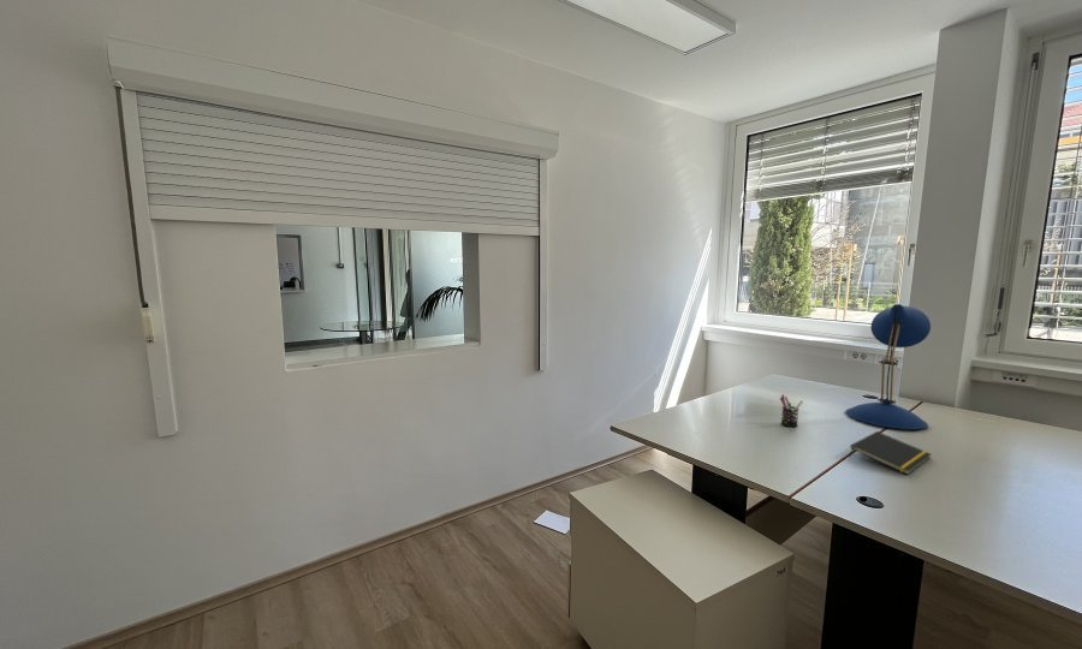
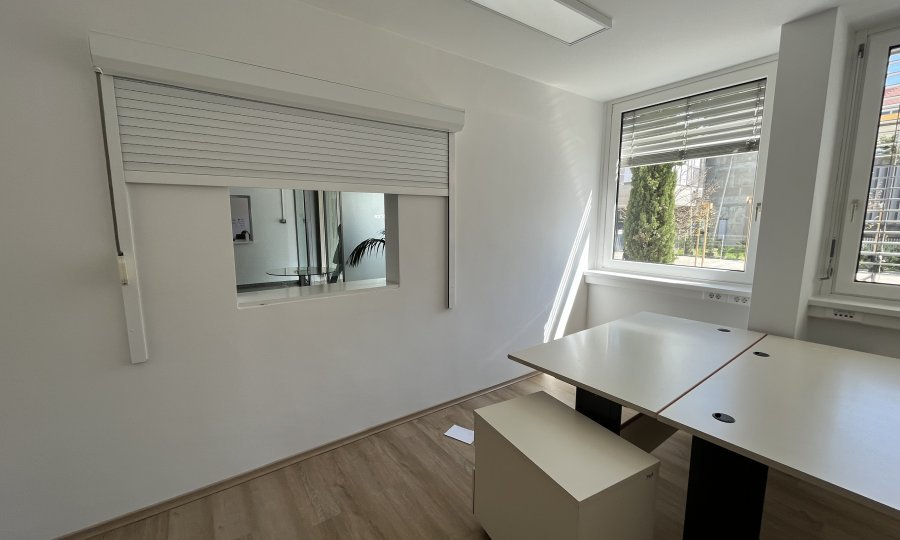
- pen holder [779,393,804,428]
- desk lamp [844,303,932,430]
- notepad [848,430,933,476]
